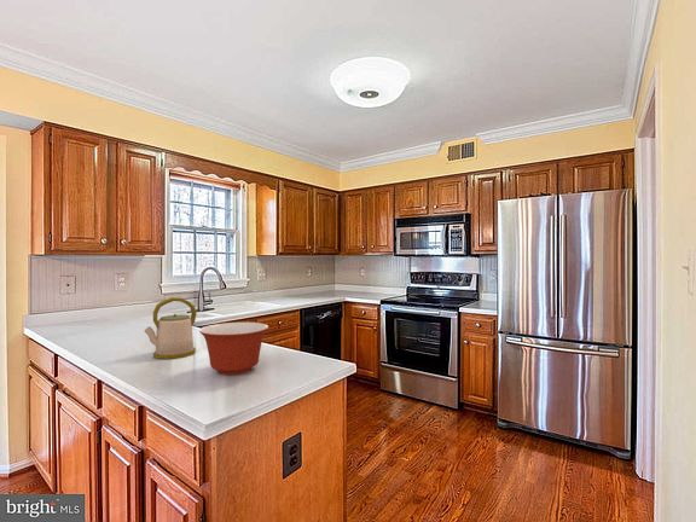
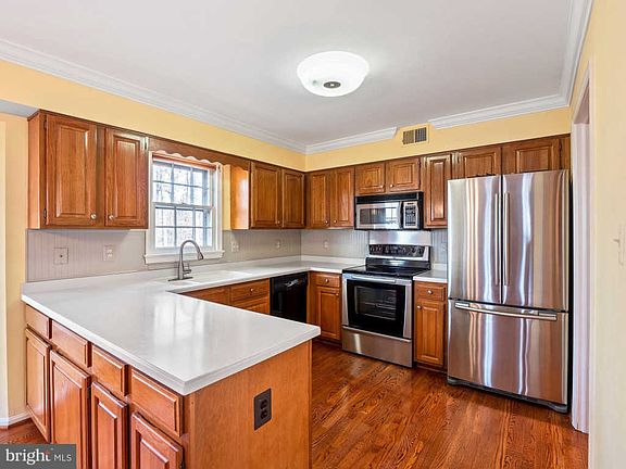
- kettle [144,296,197,360]
- mixing bowl [198,321,269,376]
